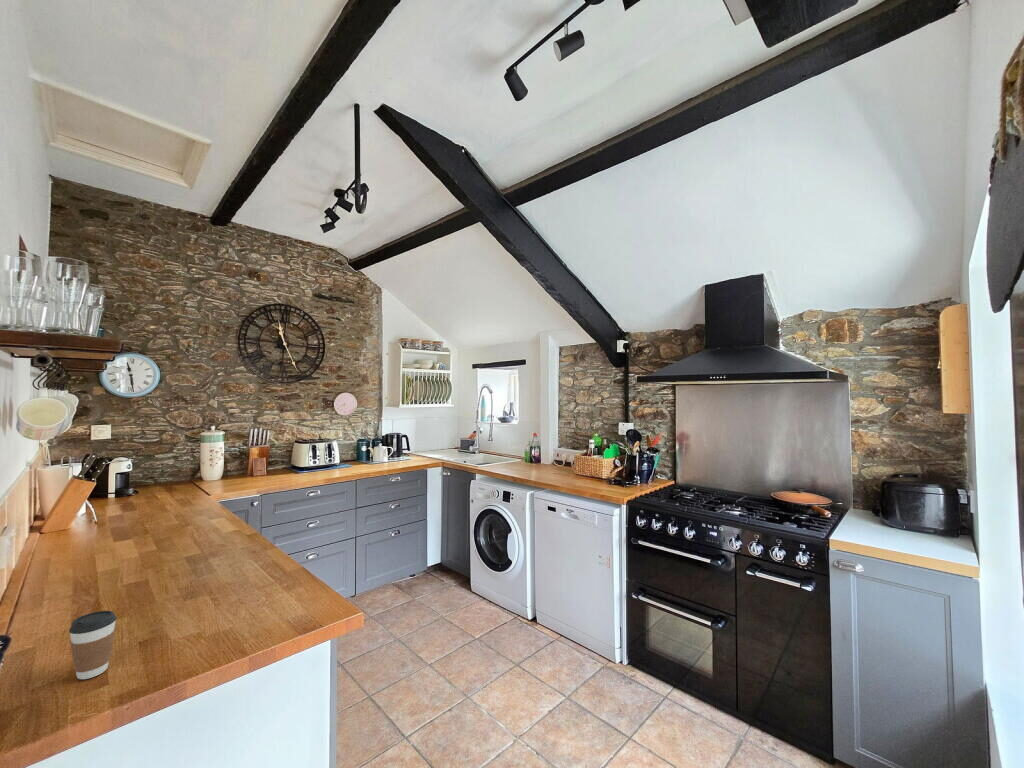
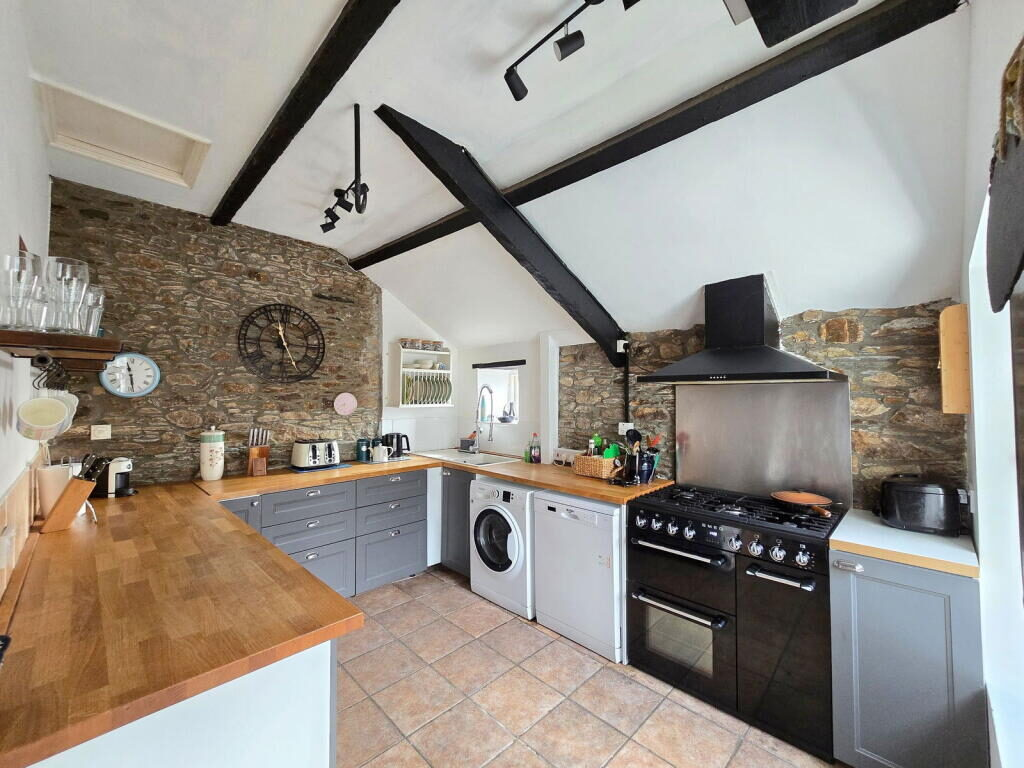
- coffee cup [68,610,118,680]
